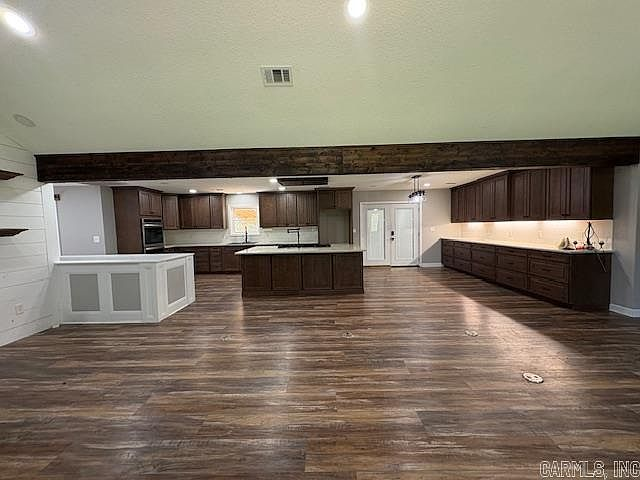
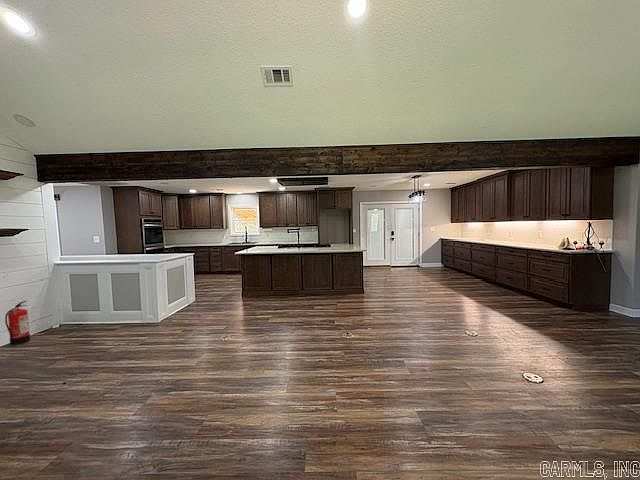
+ fire extinguisher [4,300,31,346]
